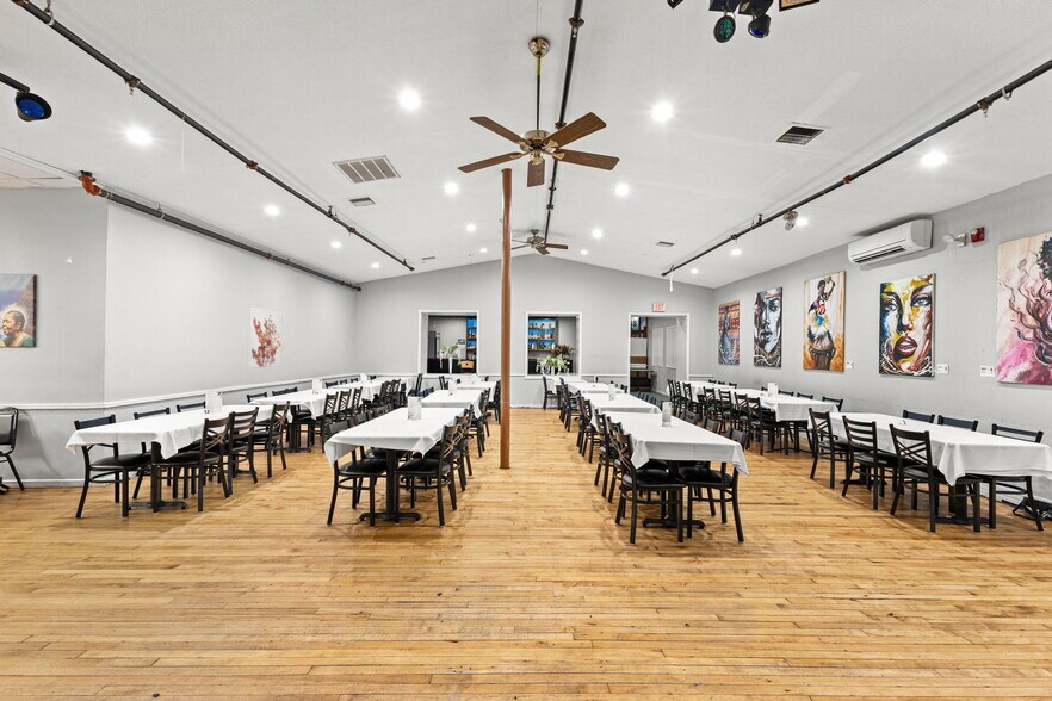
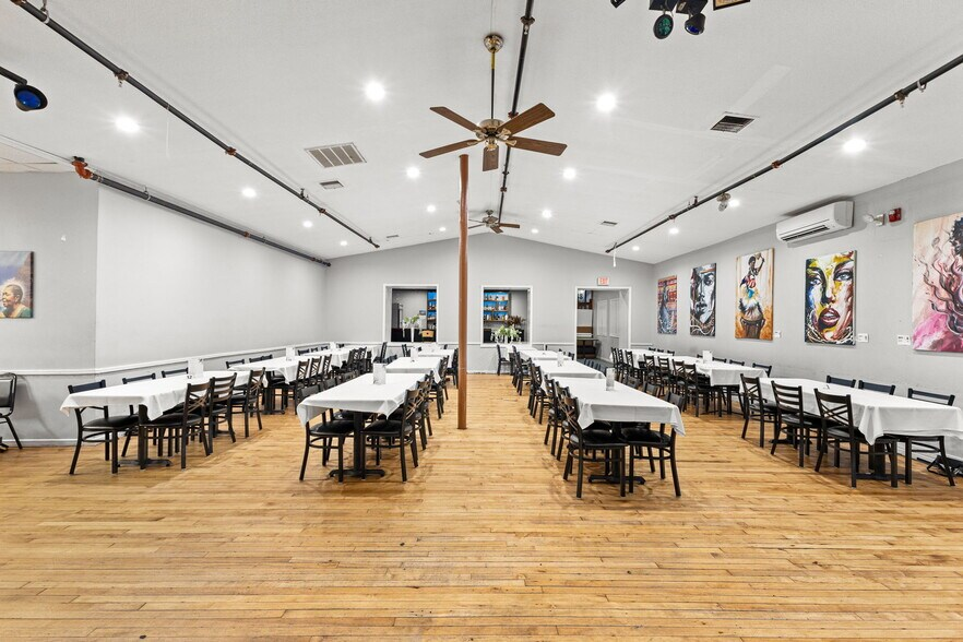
- wall art [247,305,283,368]
